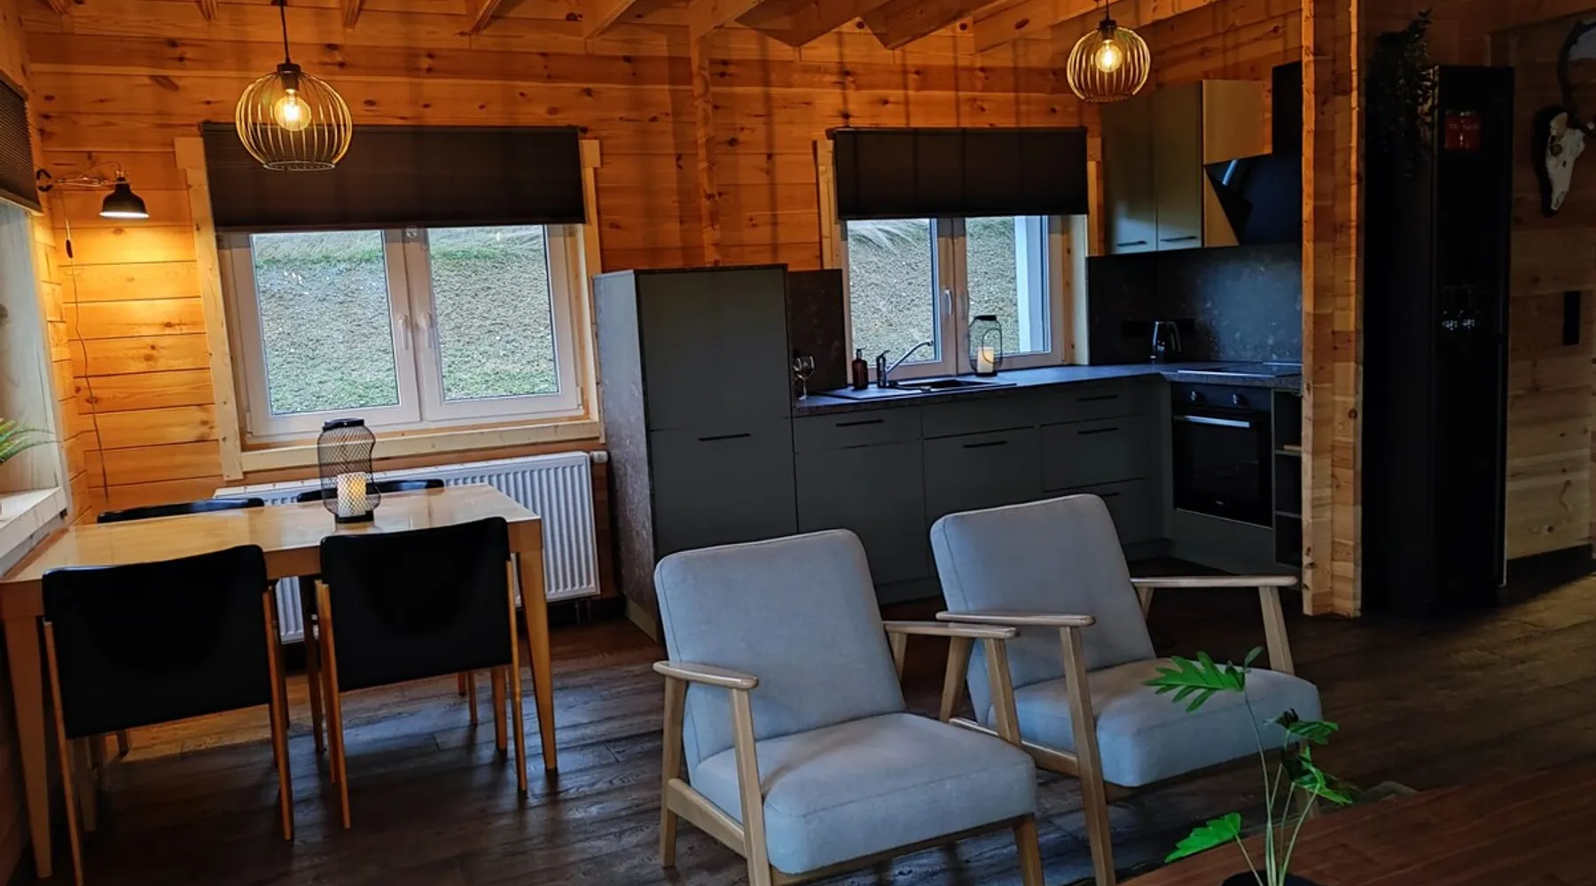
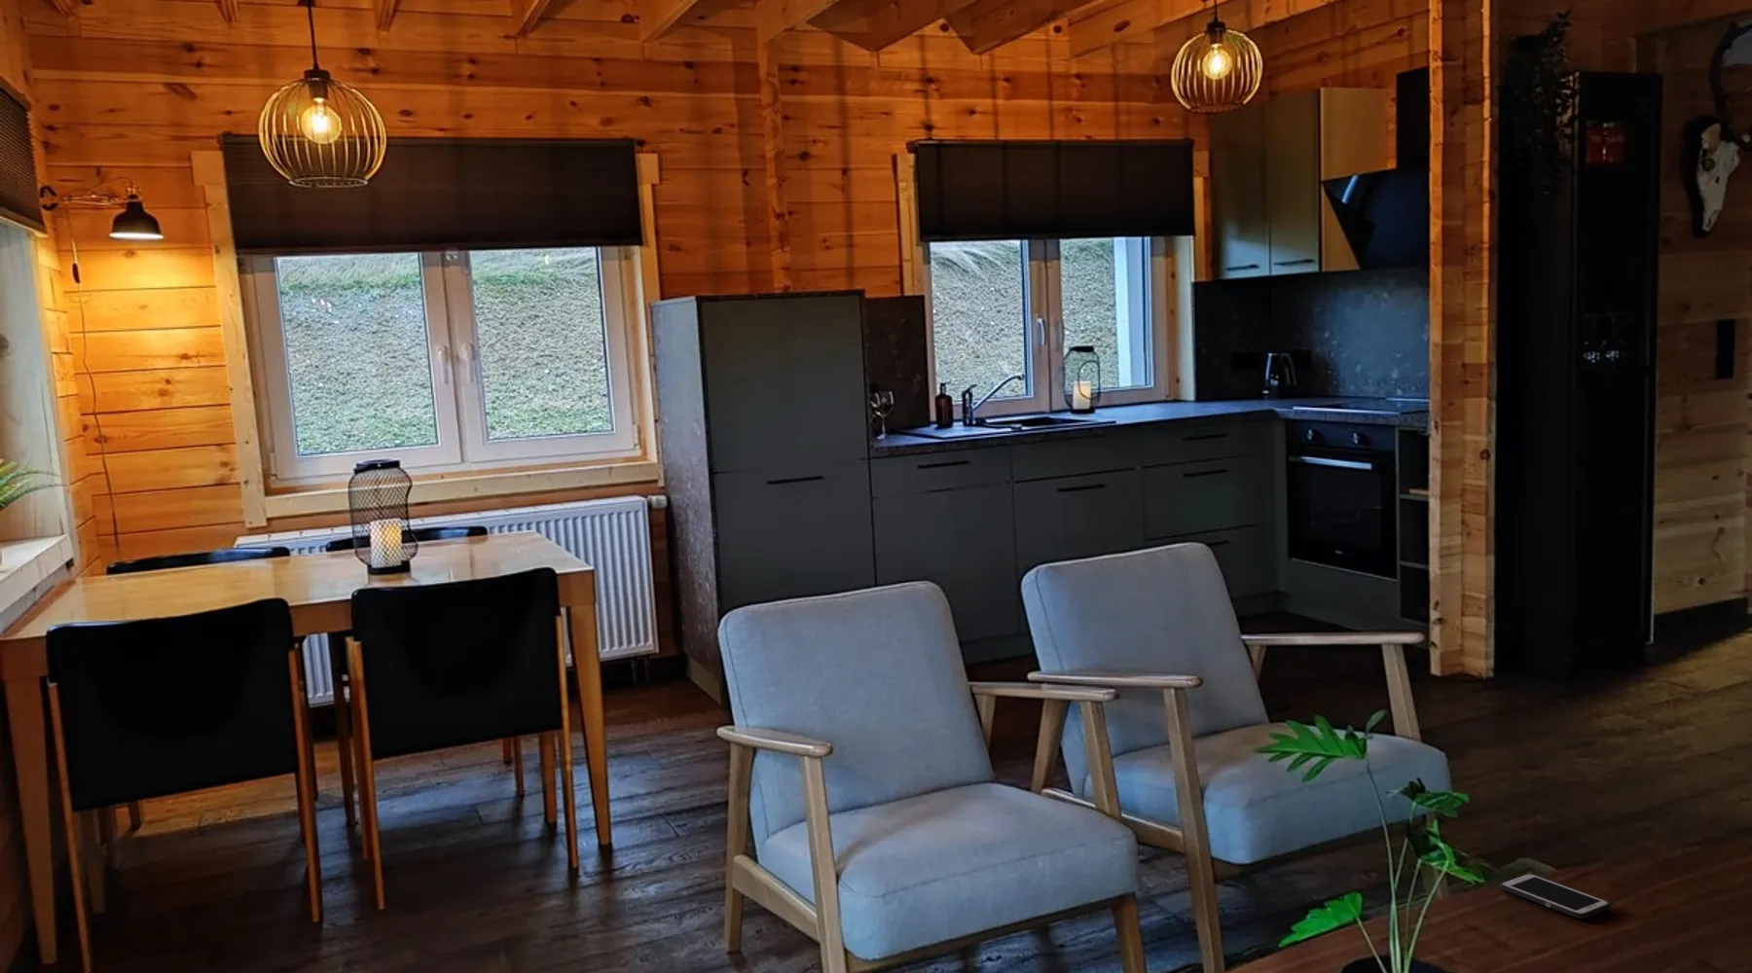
+ cell phone [1499,872,1612,919]
